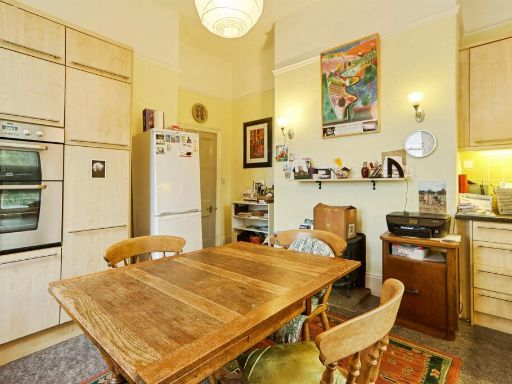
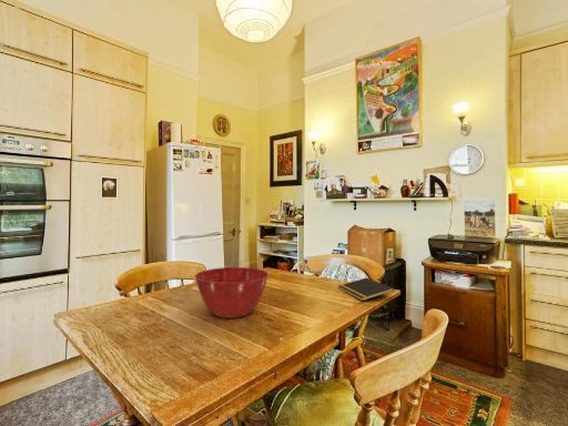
+ notepad [337,277,395,302]
+ mixing bowl [194,266,270,320]
